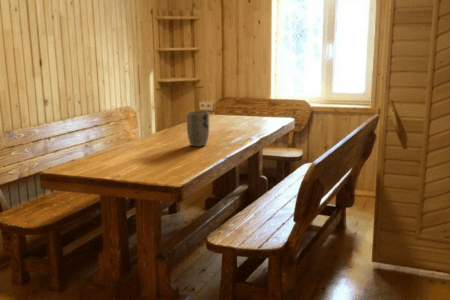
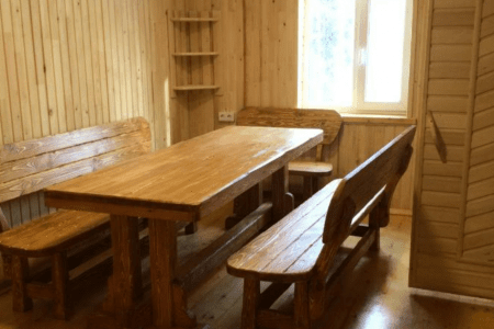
- plant pot [186,110,210,148]
